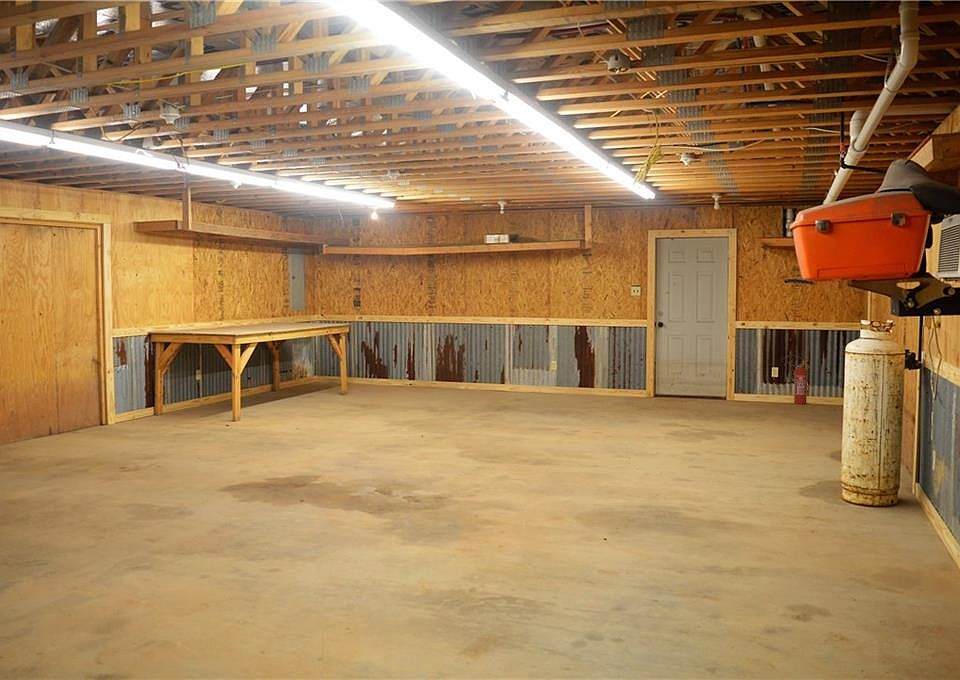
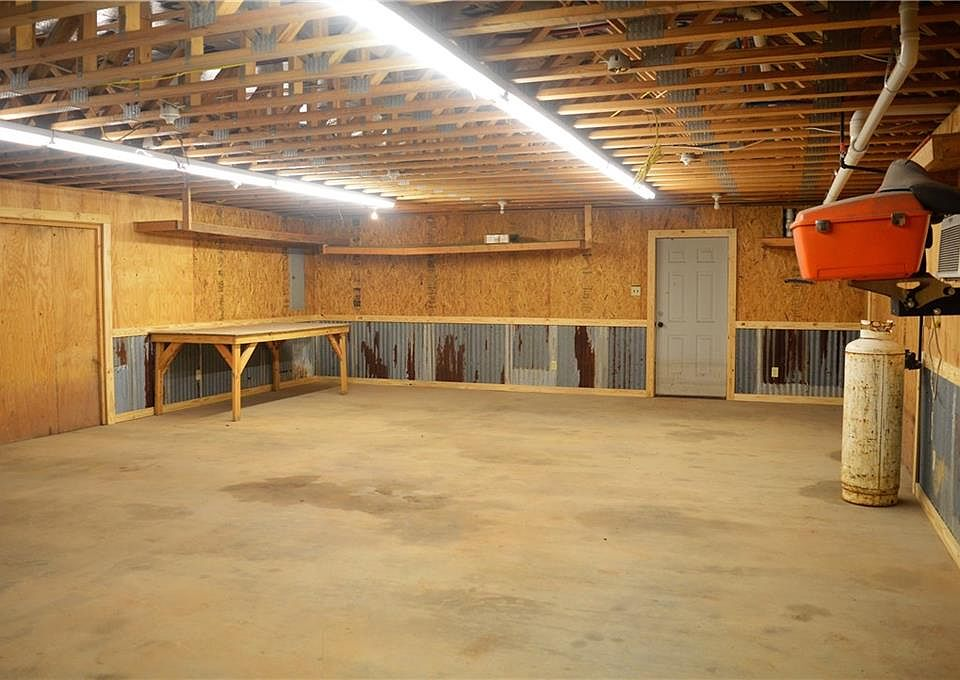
- fire extinguisher [785,353,811,405]
